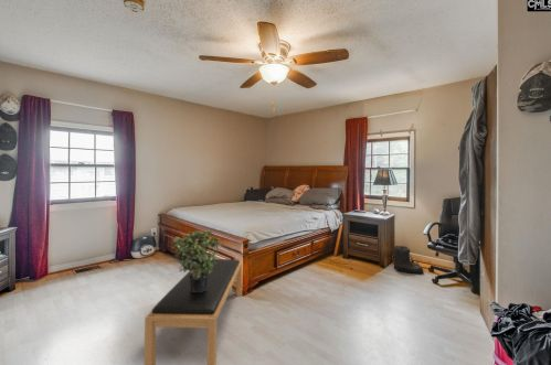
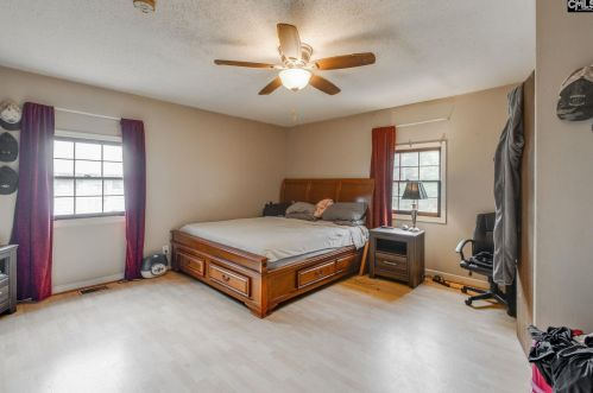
- potted plant [171,229,222,292]
- bench [144,258,243,365]
- boots [392,245,425,275]
